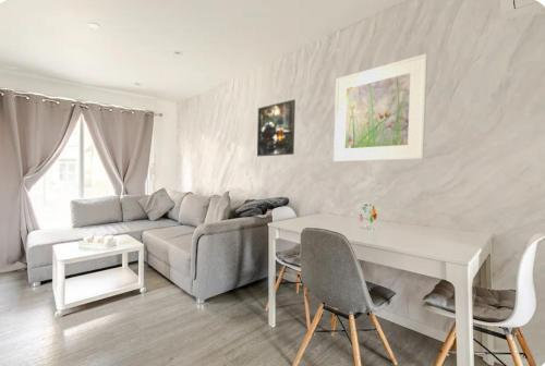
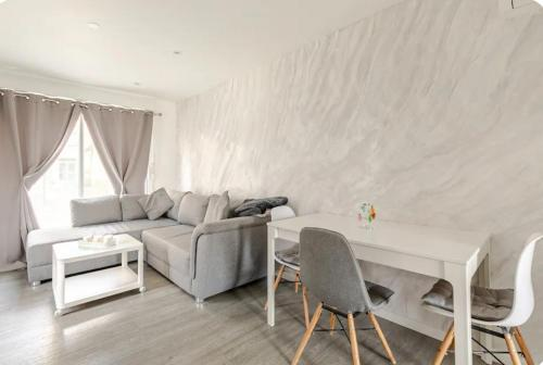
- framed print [332,52,428,162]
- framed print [256,98,296,157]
